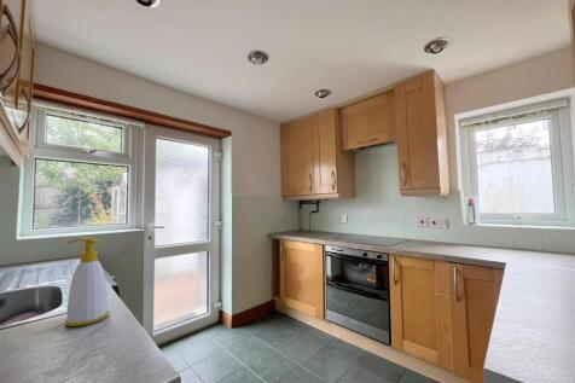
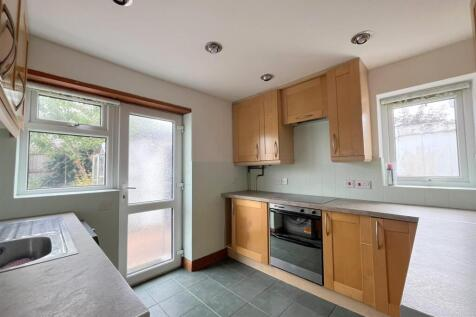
- soap bottle [64,237,110,327]
